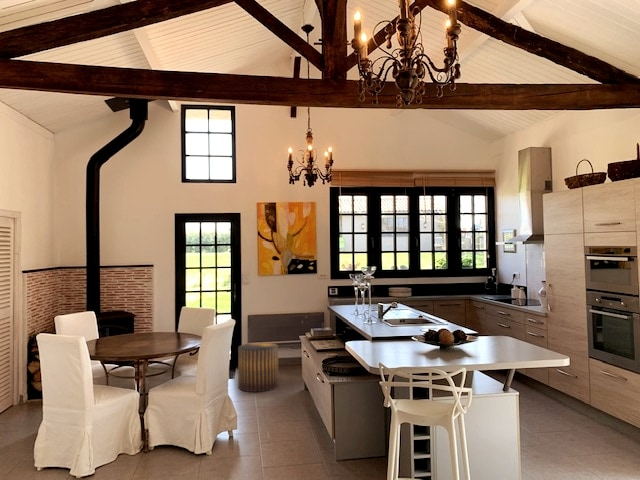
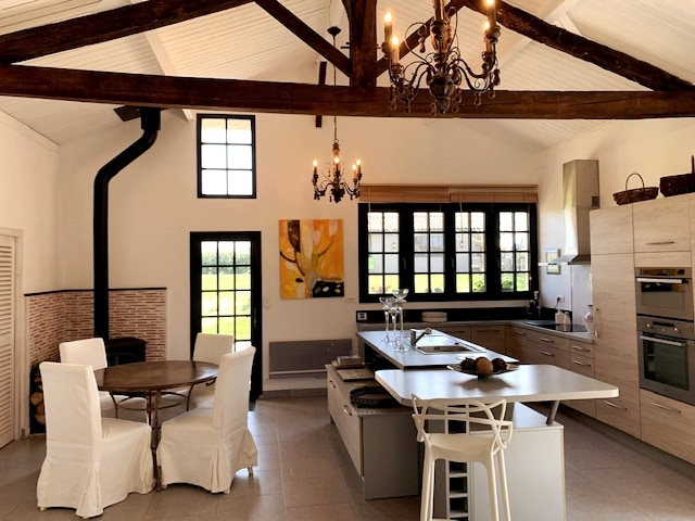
- stool [237,342,279,393]
